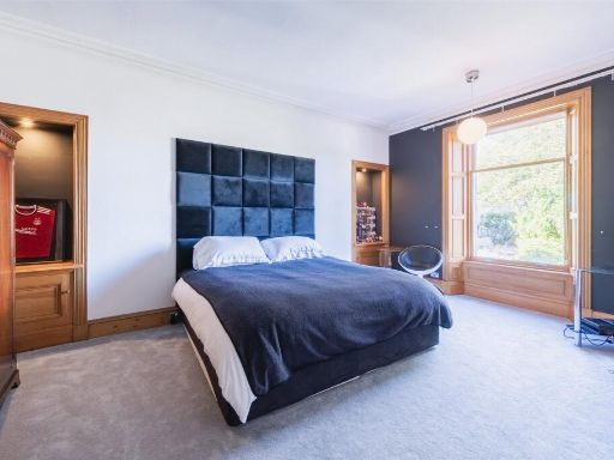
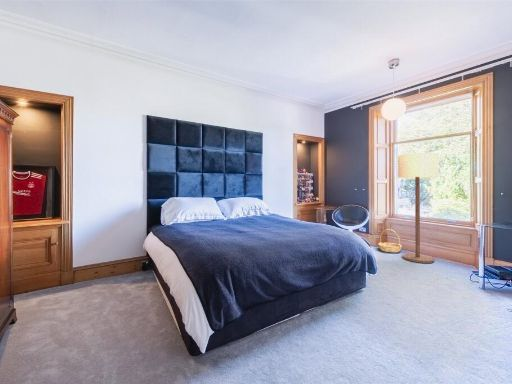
+ floor lamp [397,152,440,264]
+ basket [377,228,403,254]
